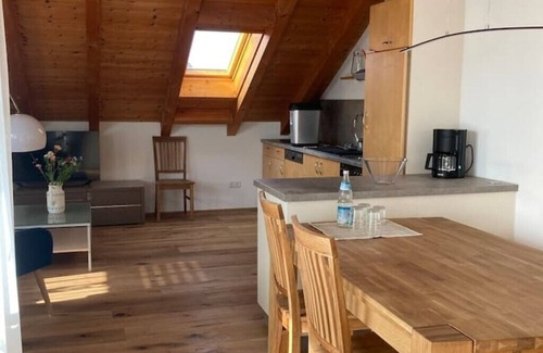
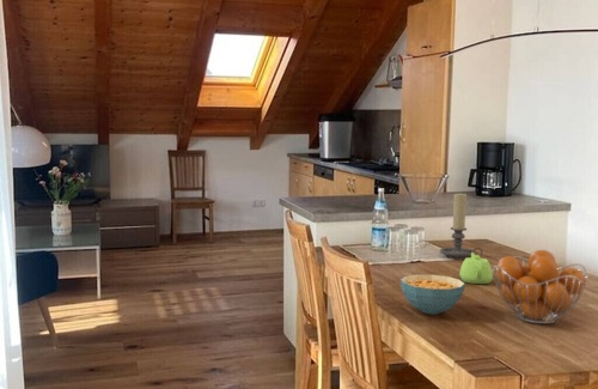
+ candle holder [439,193,484,260]
+ fruit basket [492,249,590,324]
+ cereal bowl [399,273,466,316]
+ teapot [458,253,494,285]
